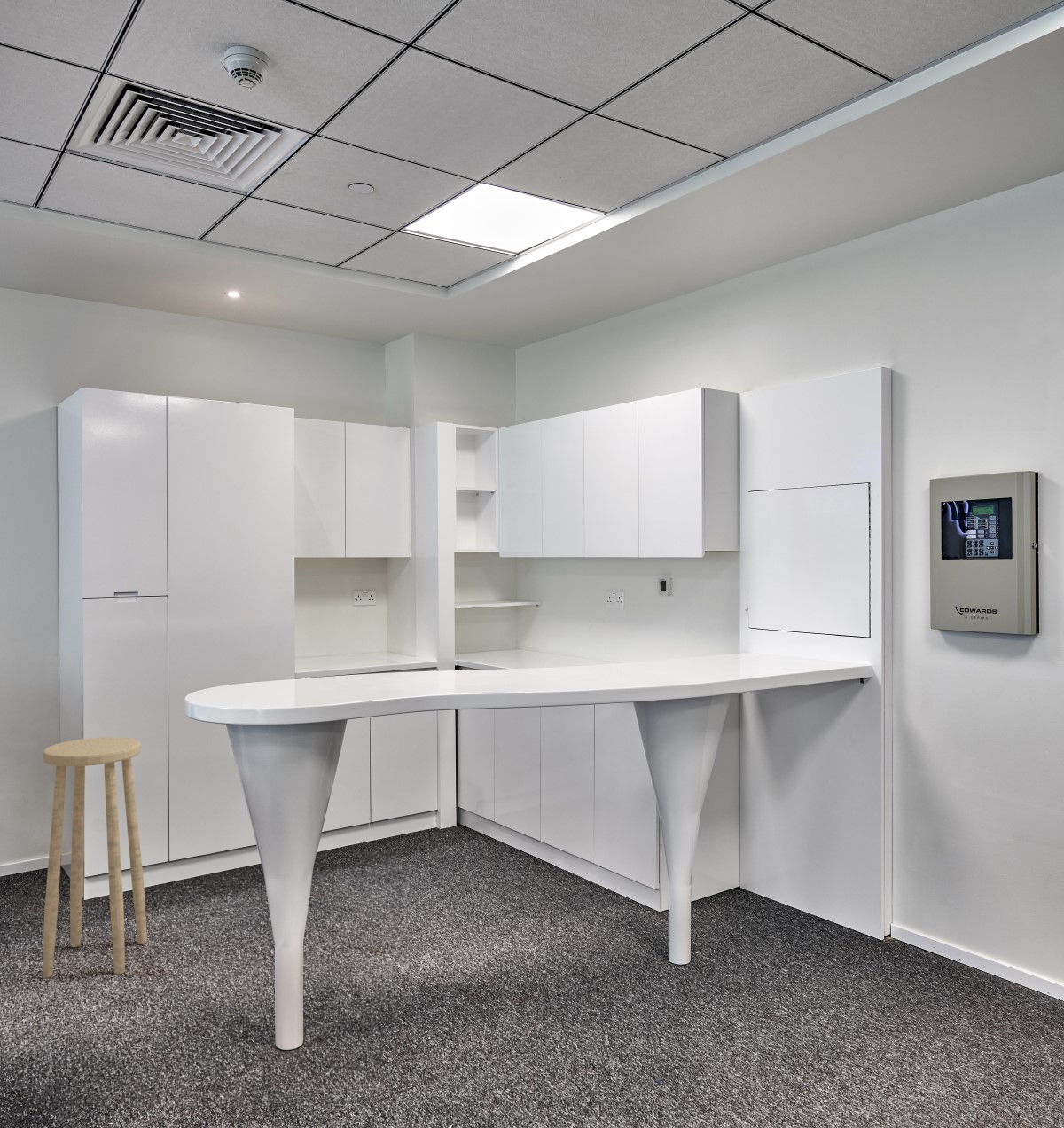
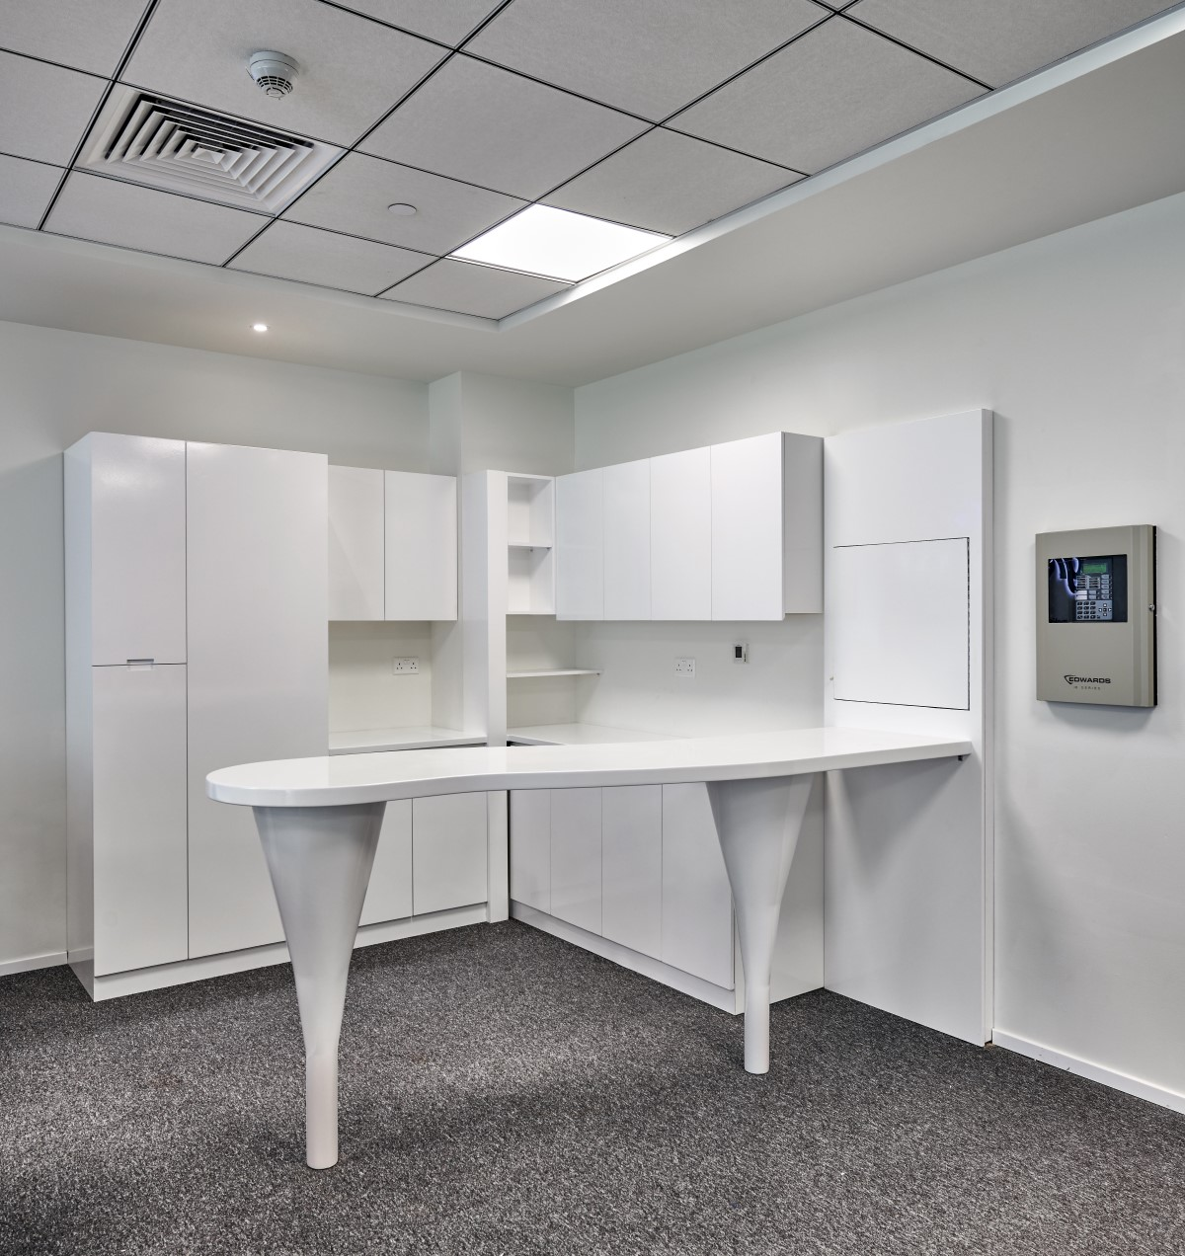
- stool [41,736,148,979]
